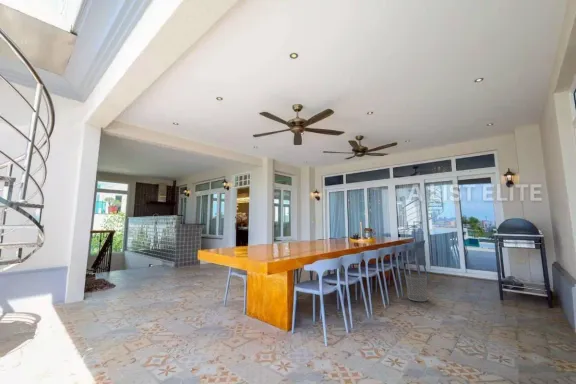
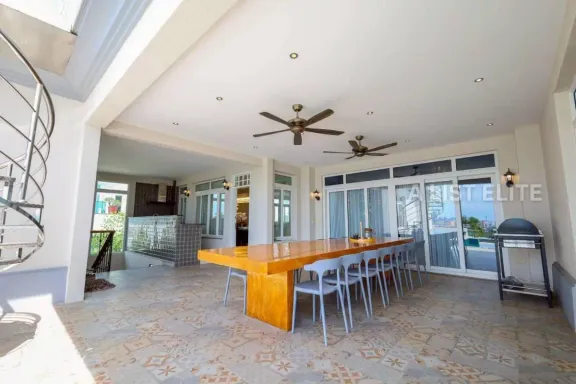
- waste bin [405,273,428,303]
